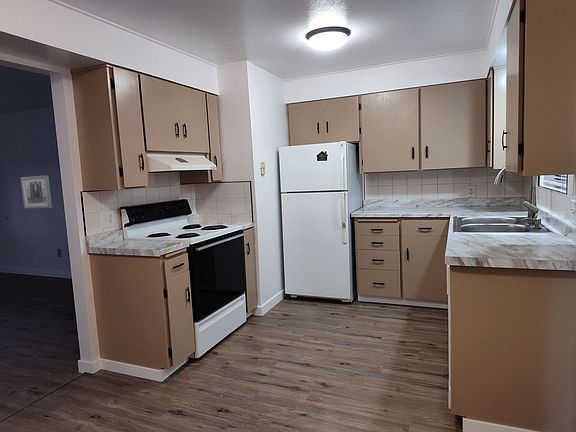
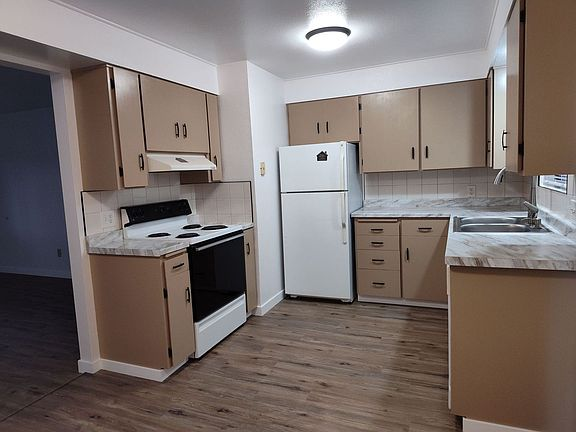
- wall art [20,174,53,210]
